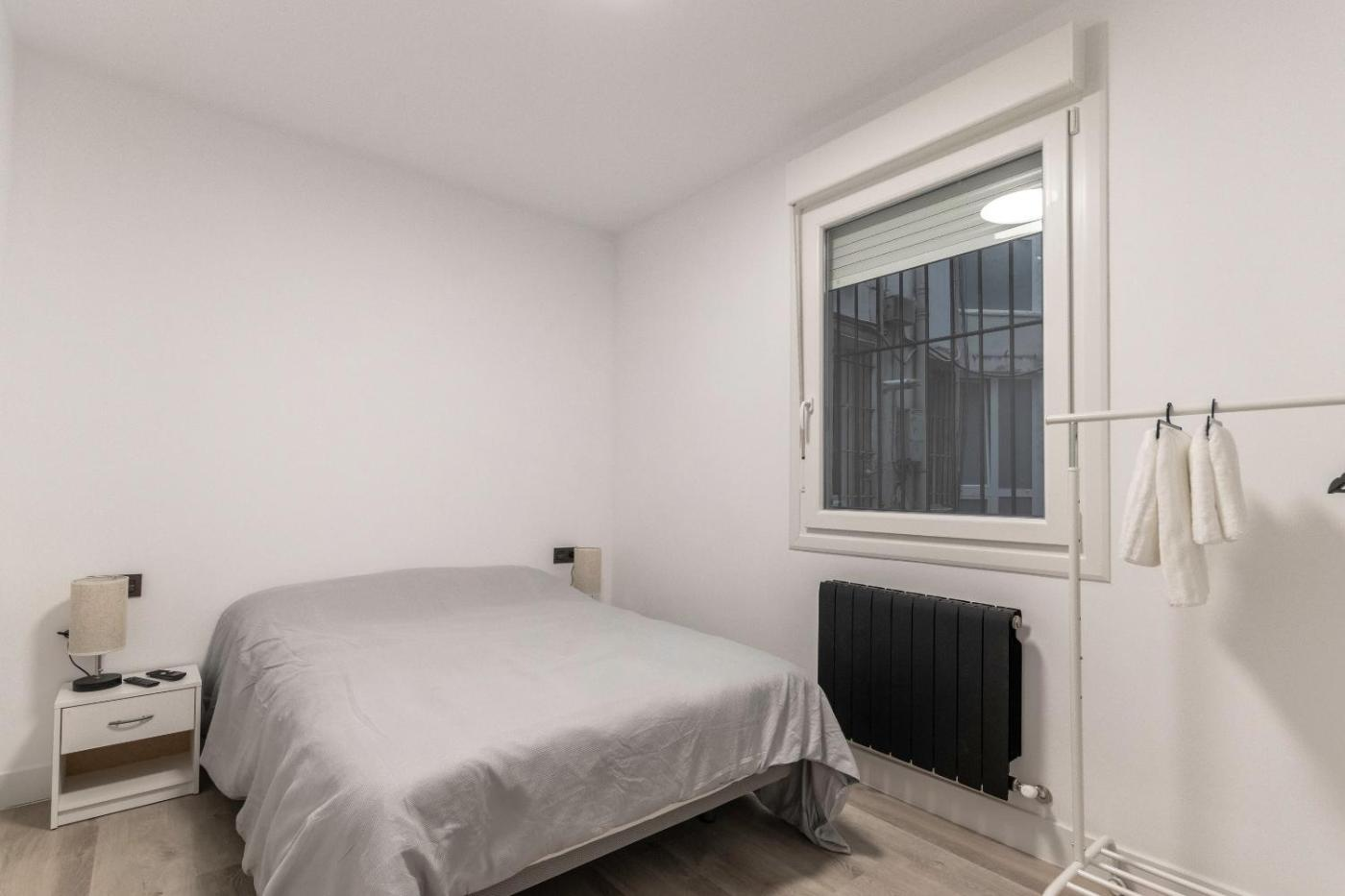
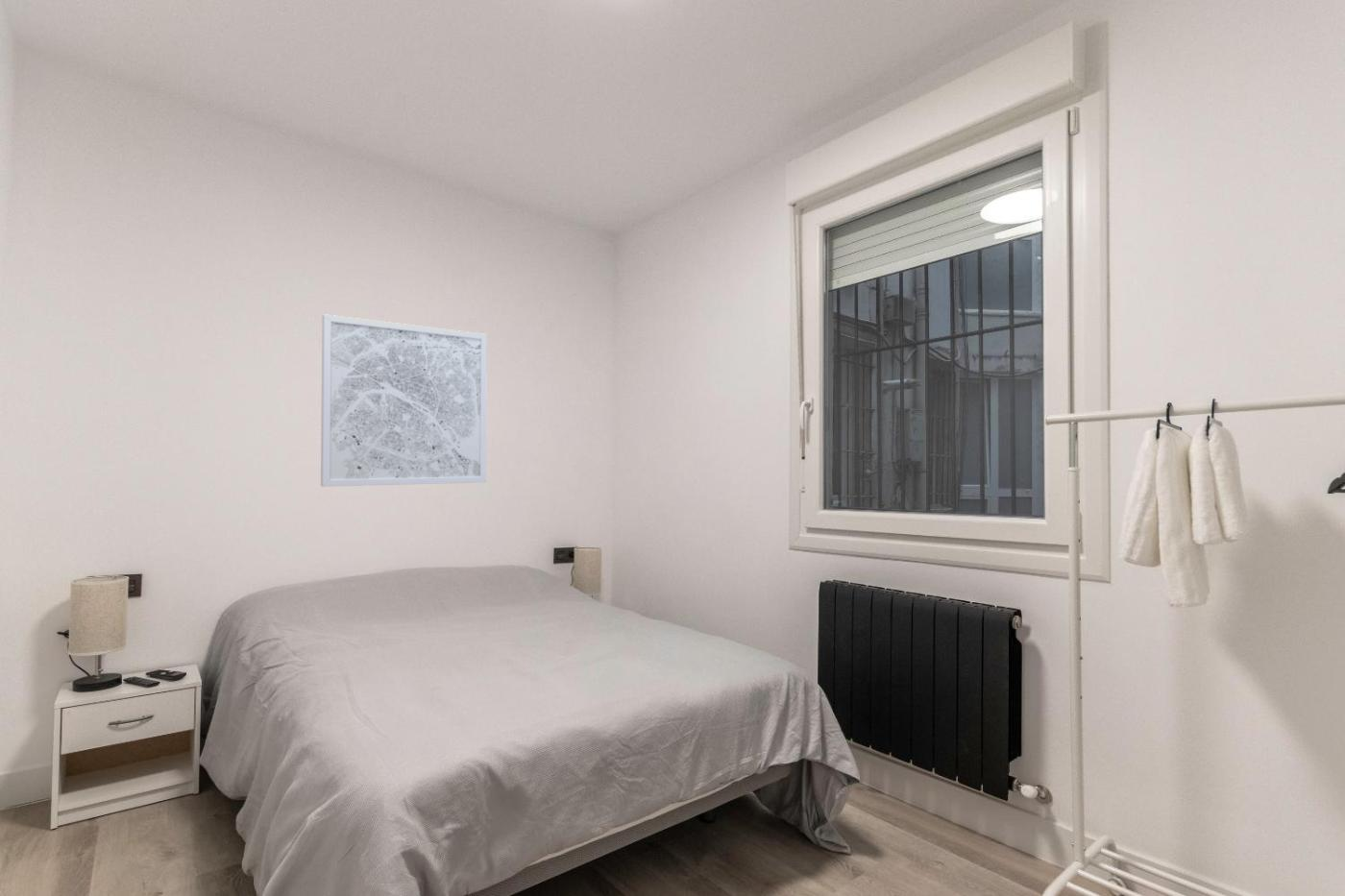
+ wall art [320,313,488,488]
